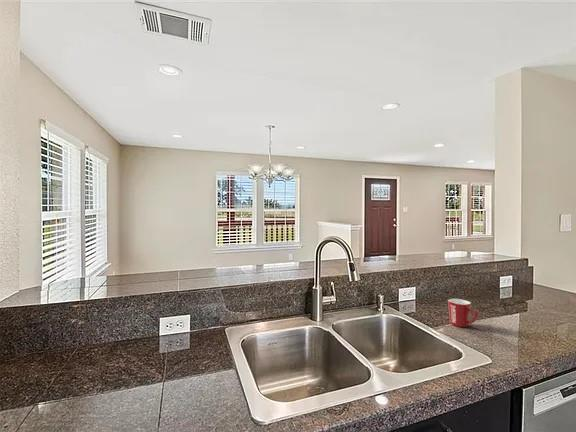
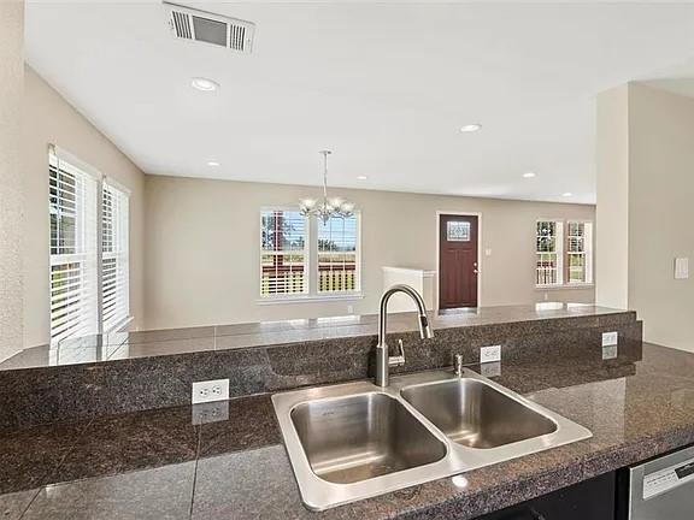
- mug [447,298,479,328]
